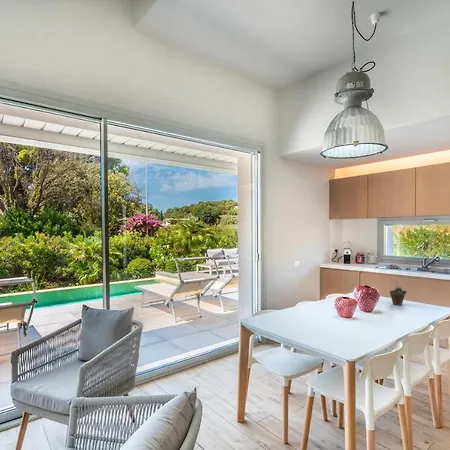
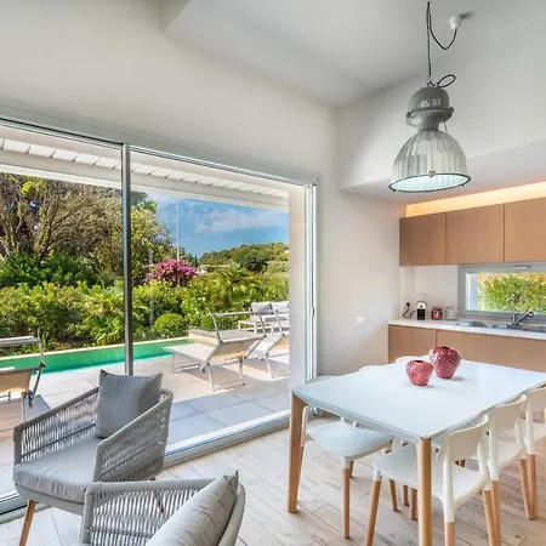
- succulent plant [389,281,407,306]
